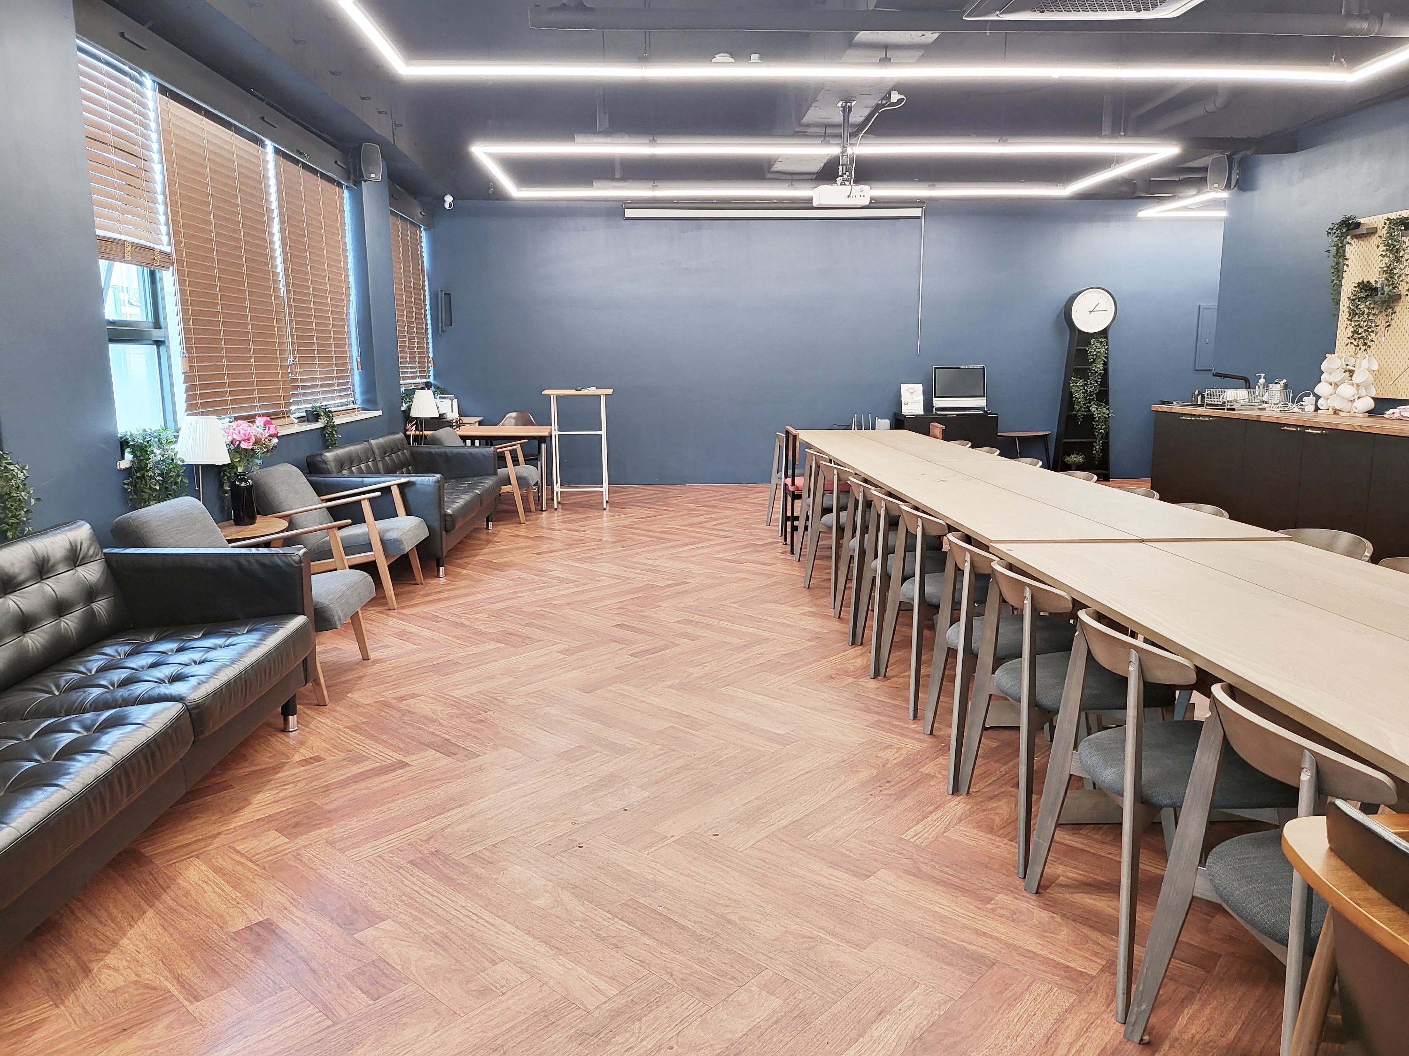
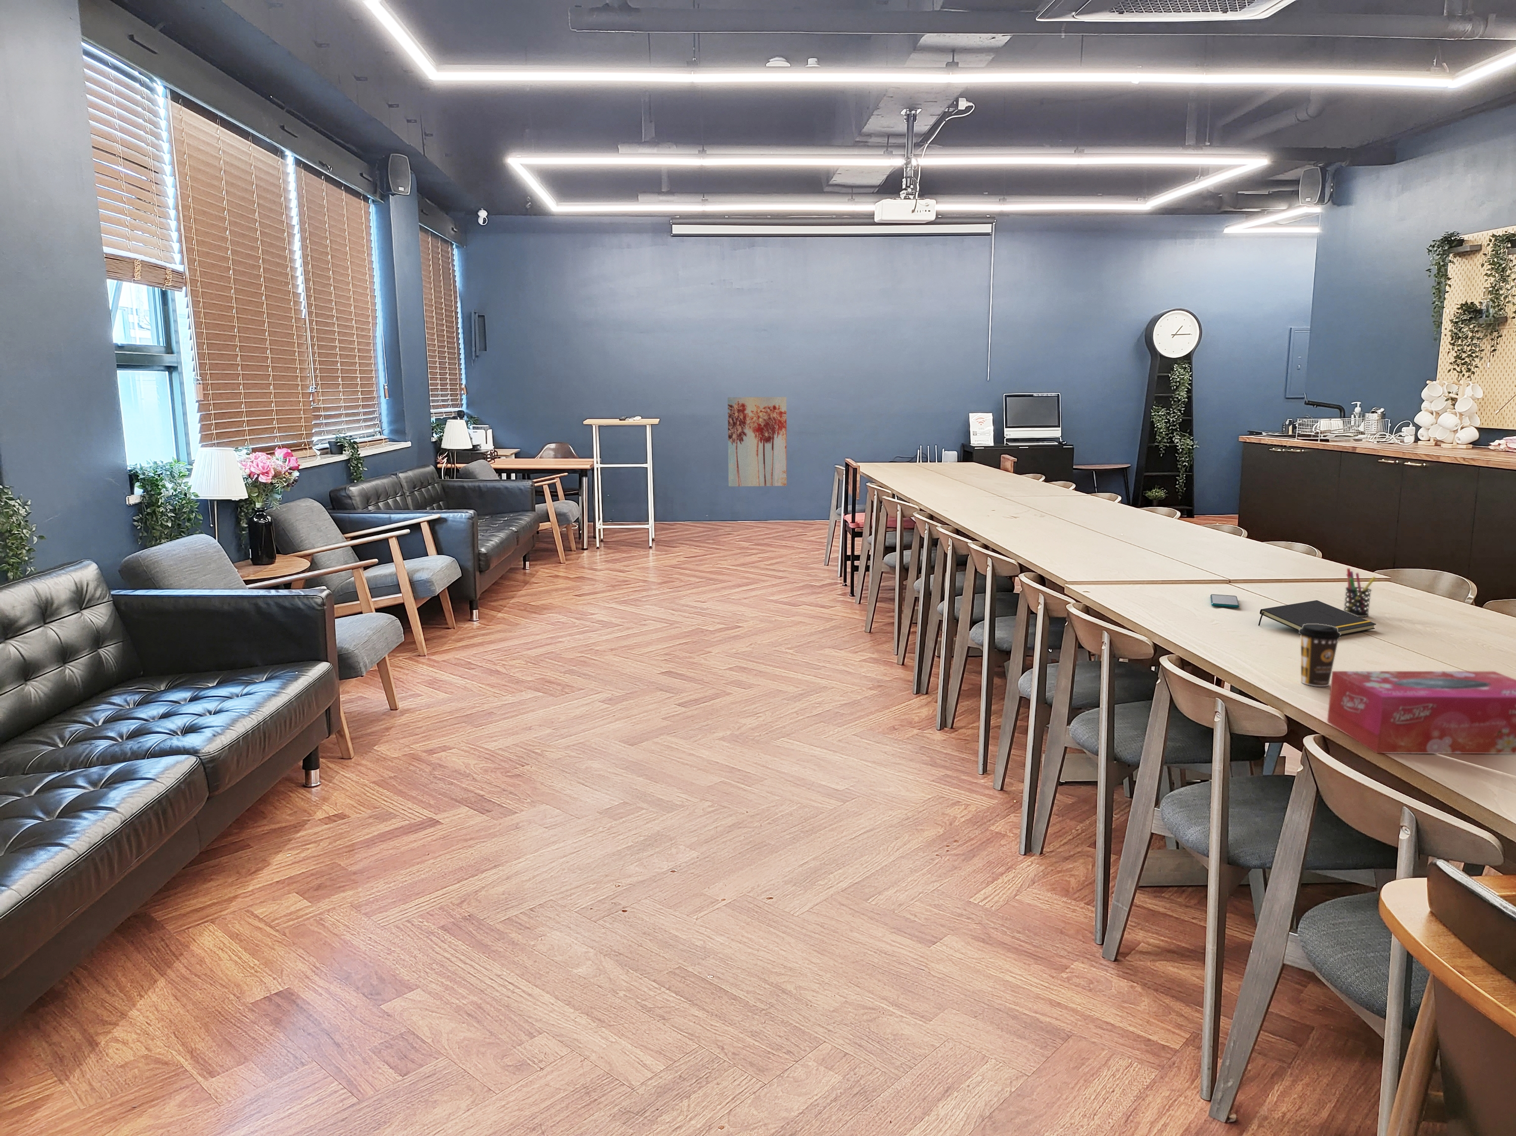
+ wall art [727,396,788,487]
+ coffee cup [1298,624,1342,687]
+ smartphone [1209,594,1239,609]
+ pen holder [1343,568,1376,617]
+ tissue box [1326,671,1516,754]
+ notepad [1258,600,1376,636]
